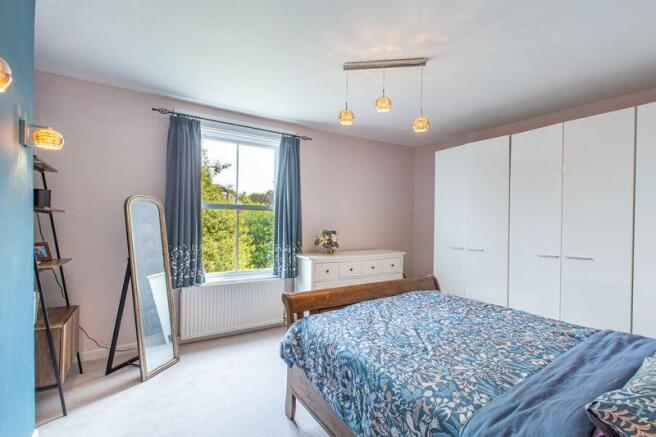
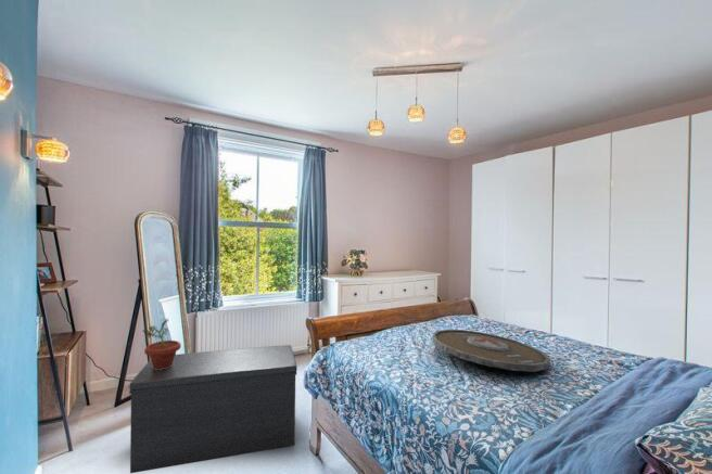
+ serving tray [431,329,551,373]
+ bench [128,344,298,474]
+ potted plant [142,317,182,370]
